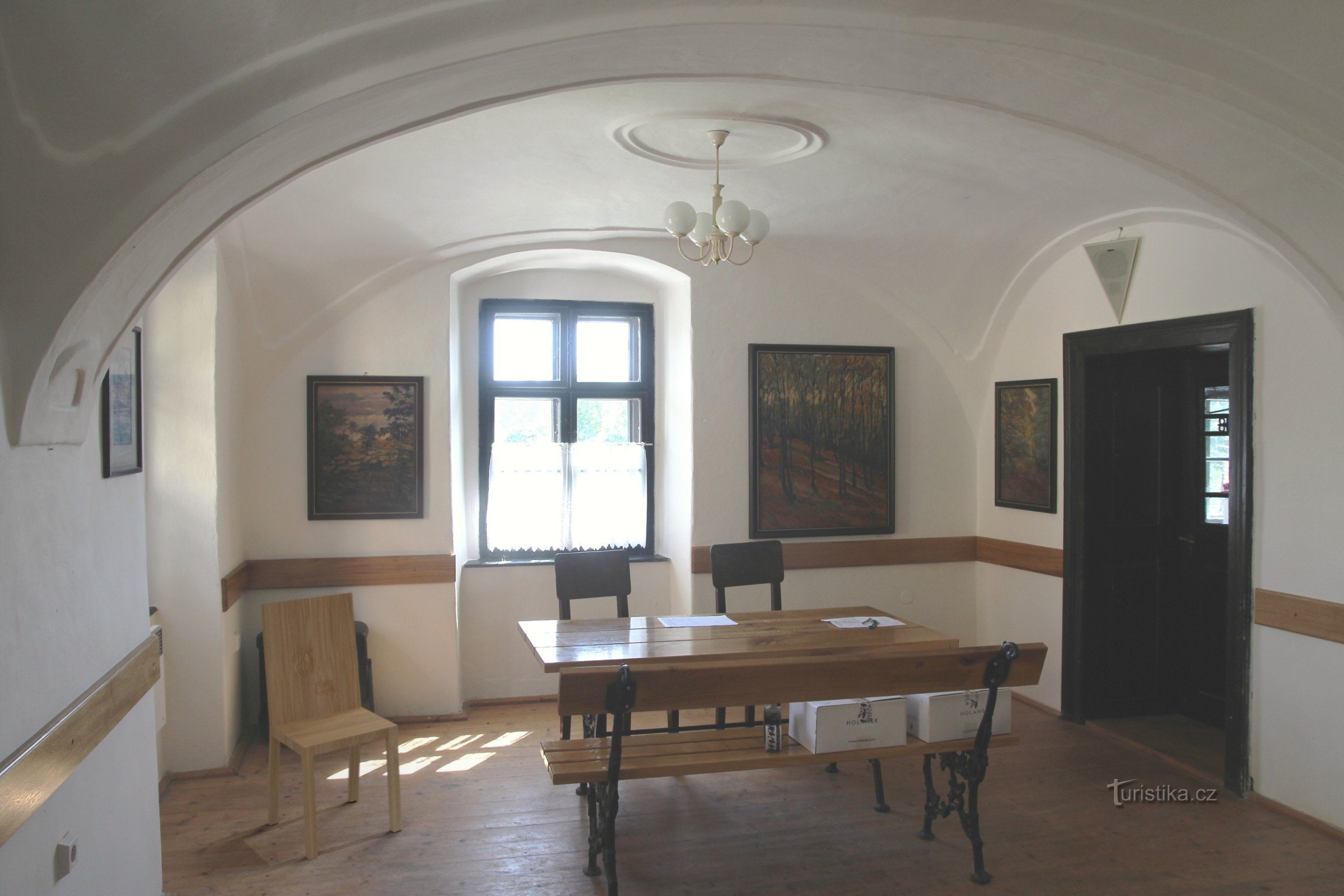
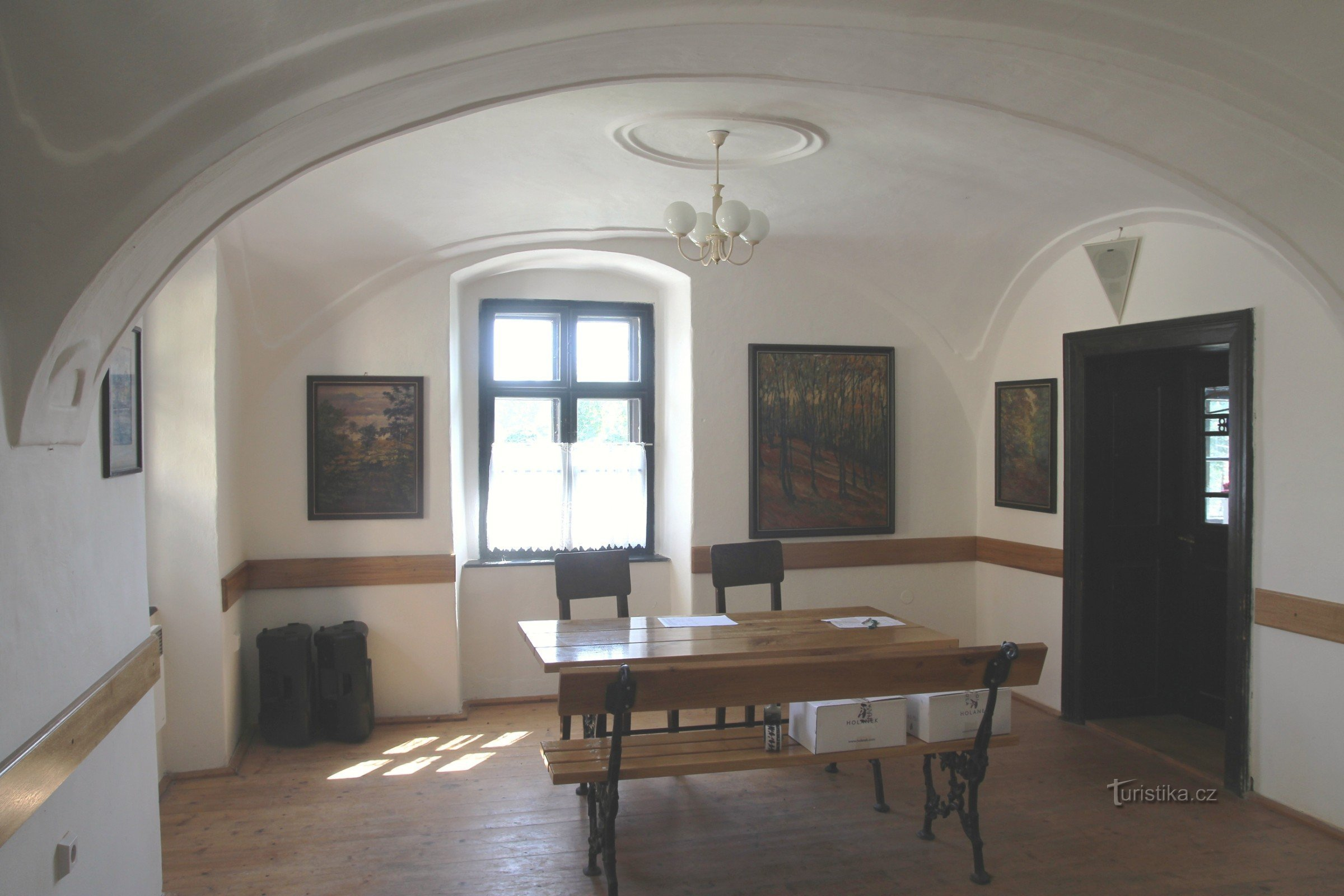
- dining chair [260,592,403,860]
